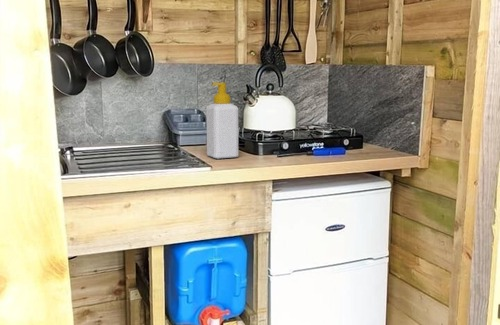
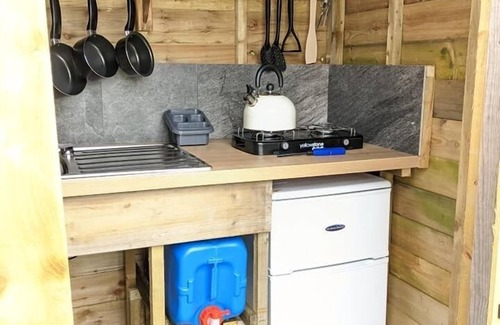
- soap bottle [205,82,239,160]
